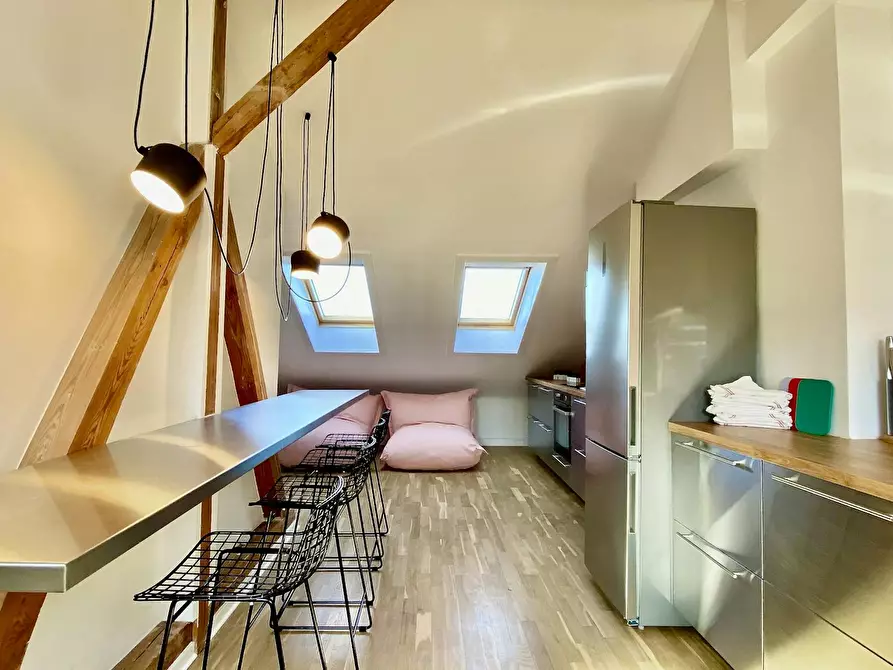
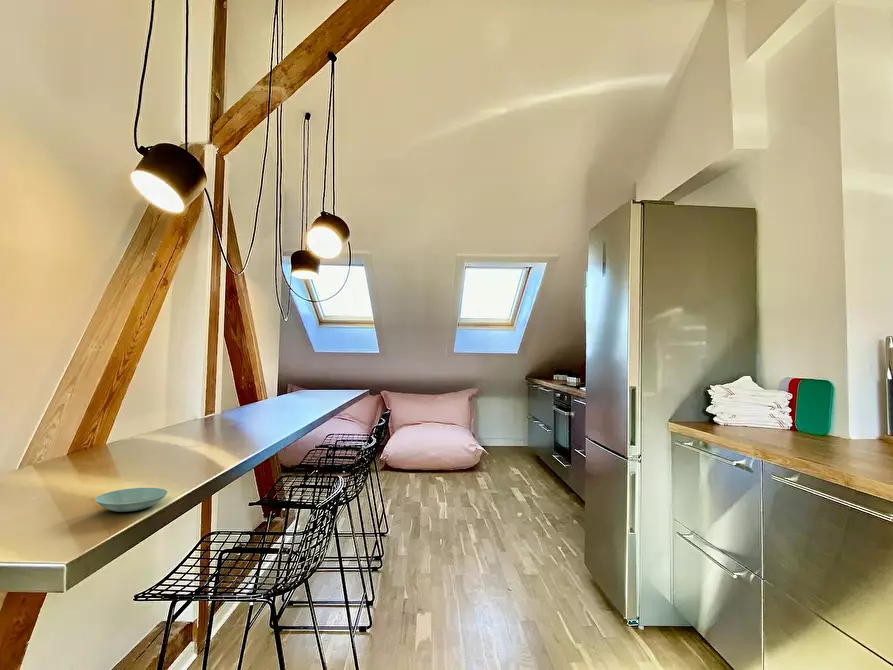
+ saucer [94,487,169,513]
